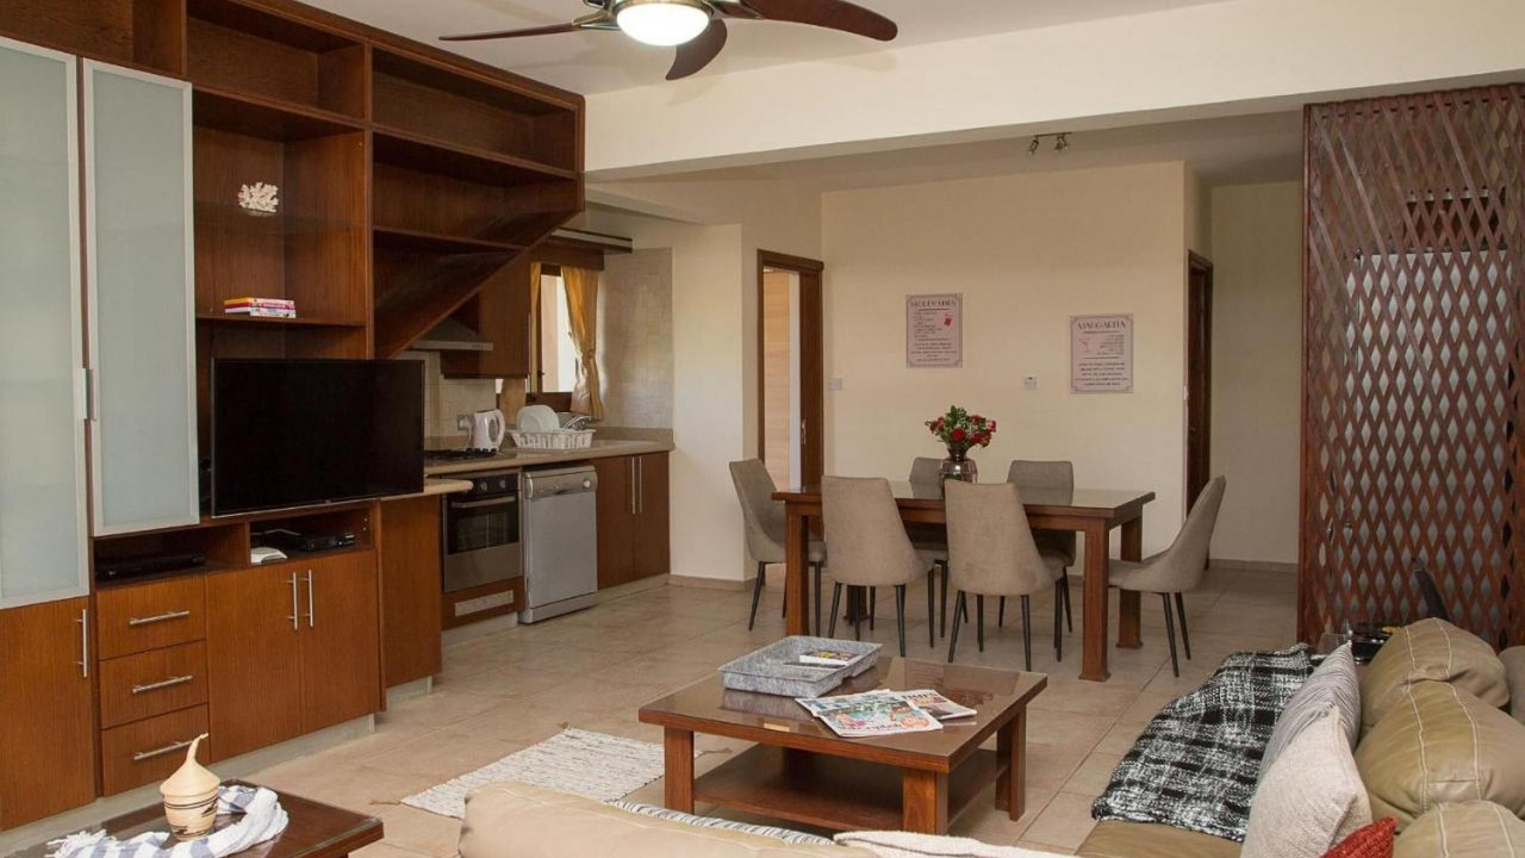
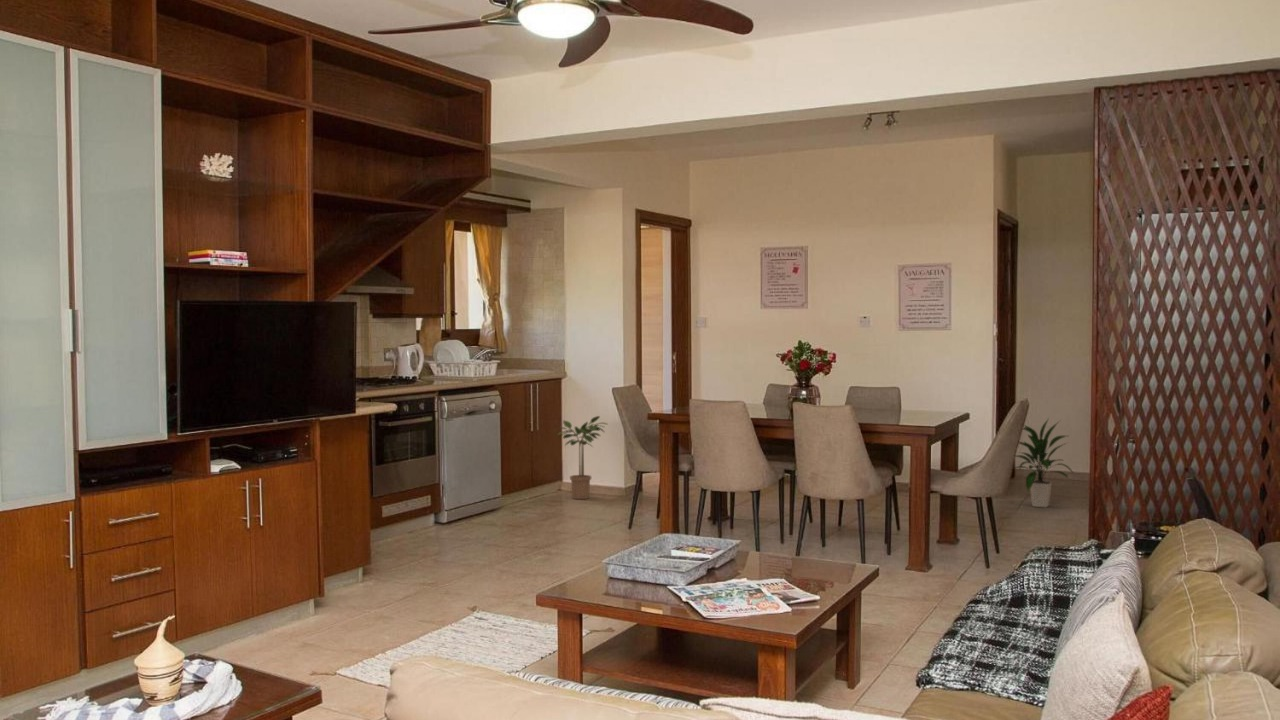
+ indoor plant [1012,417,1075,508]
+ potted plant [555,415,608,500]
